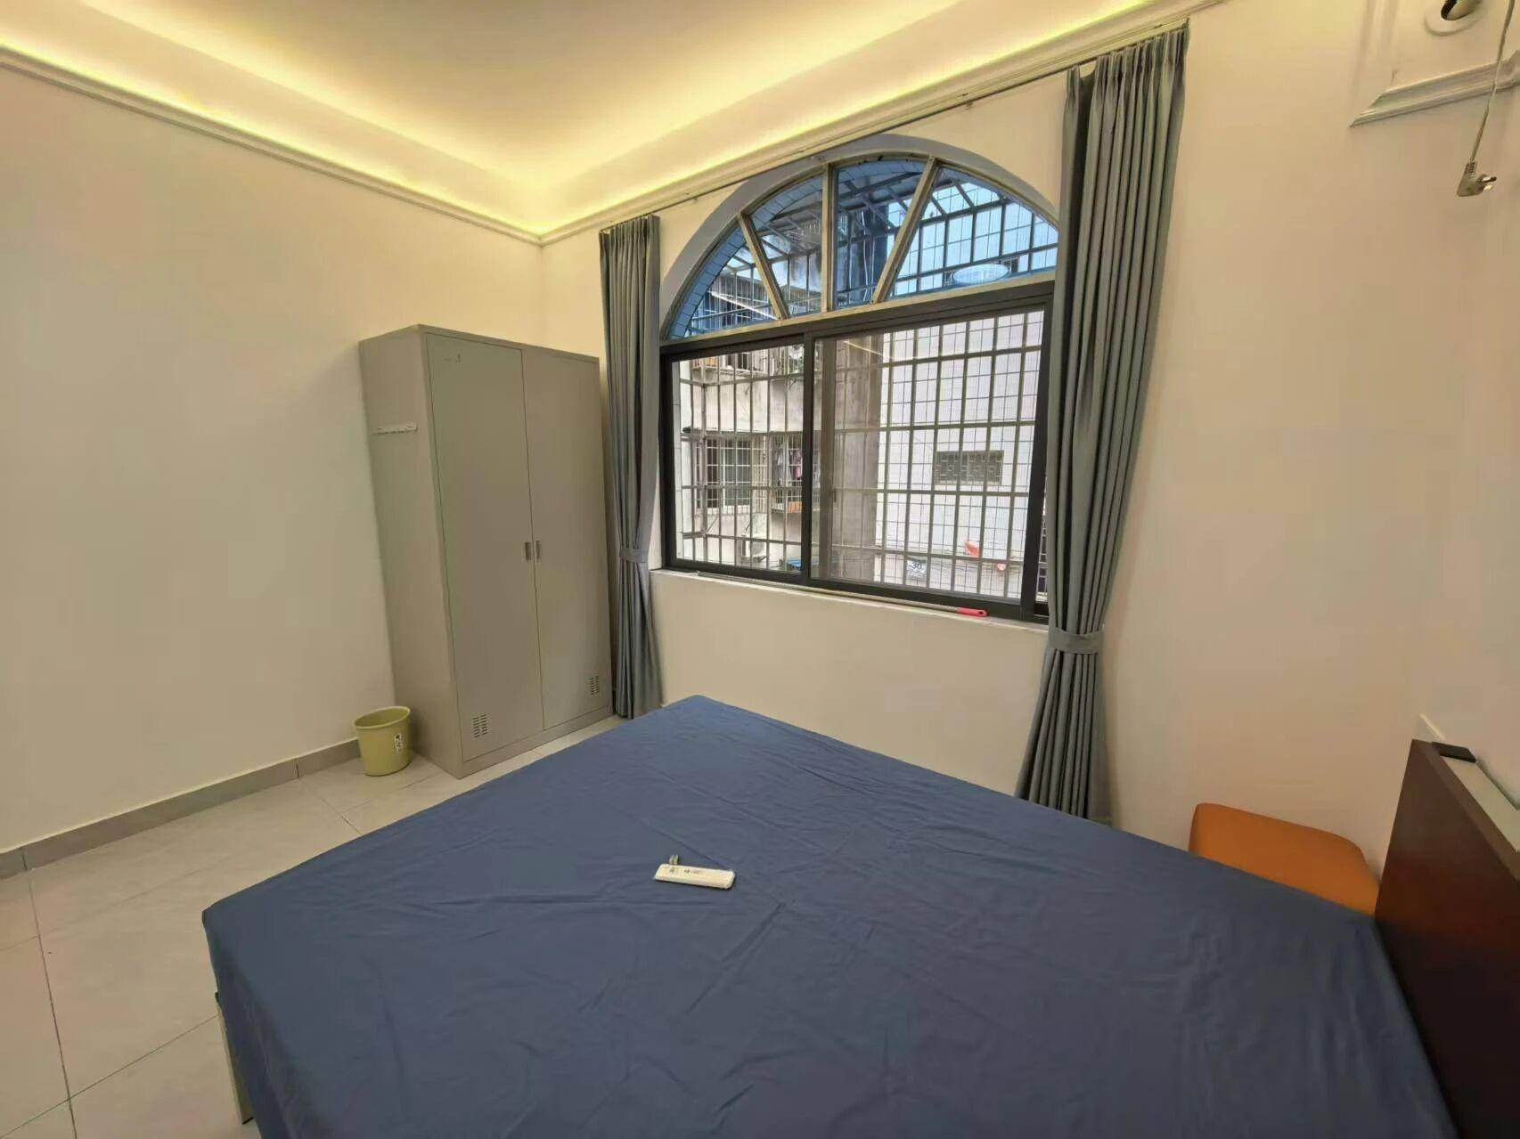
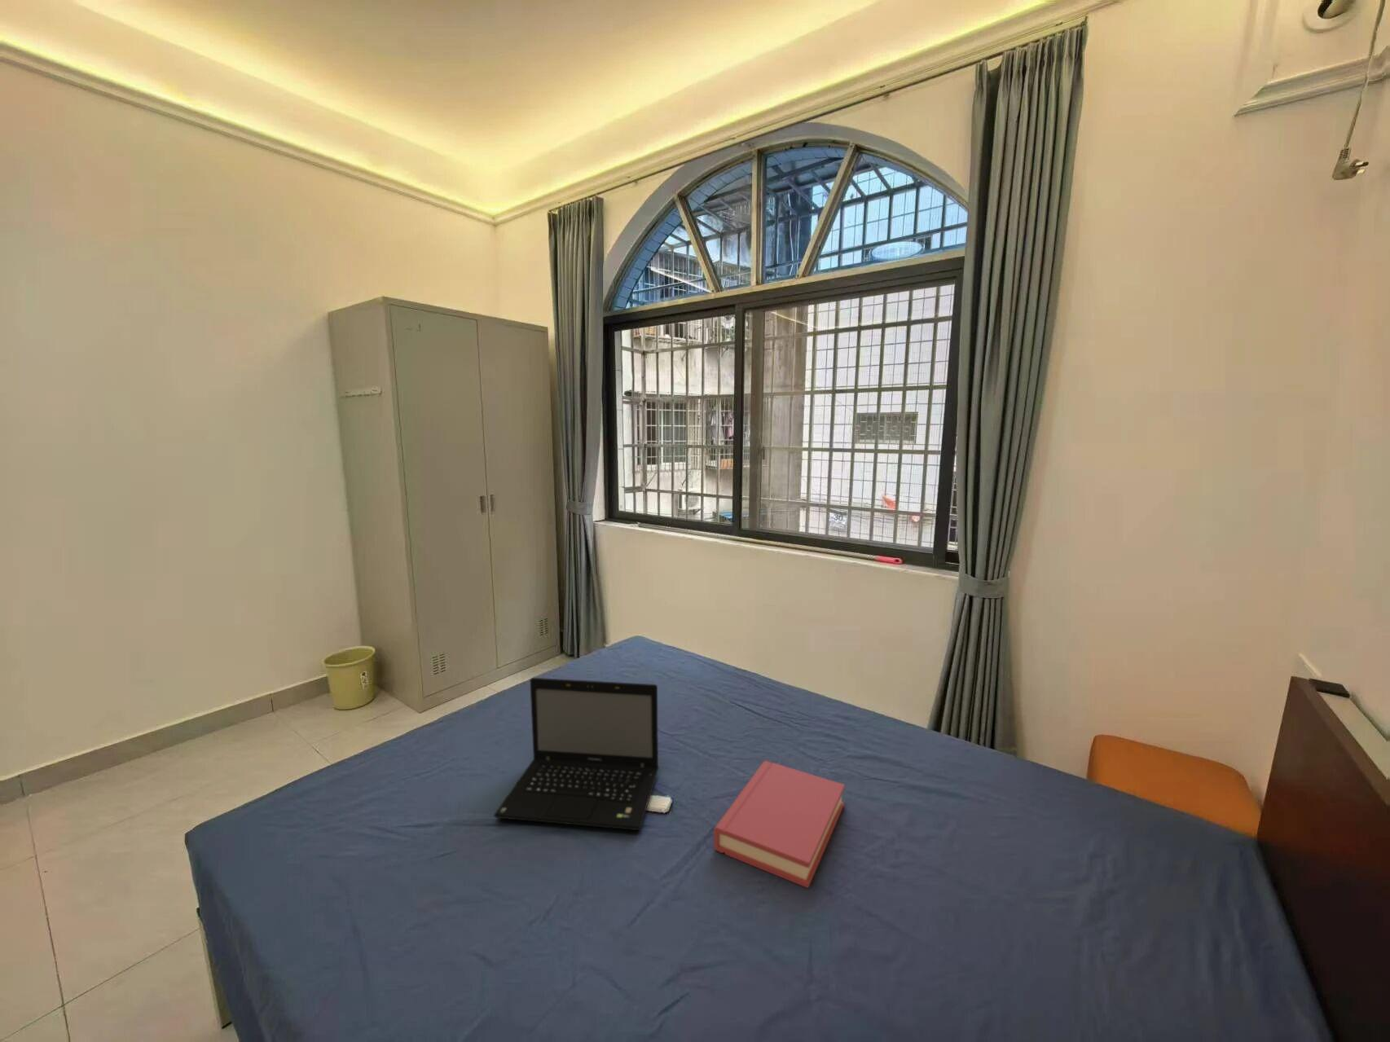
+ hardback book [713,760,846,889]
+ laptop [493,678,660,831]
